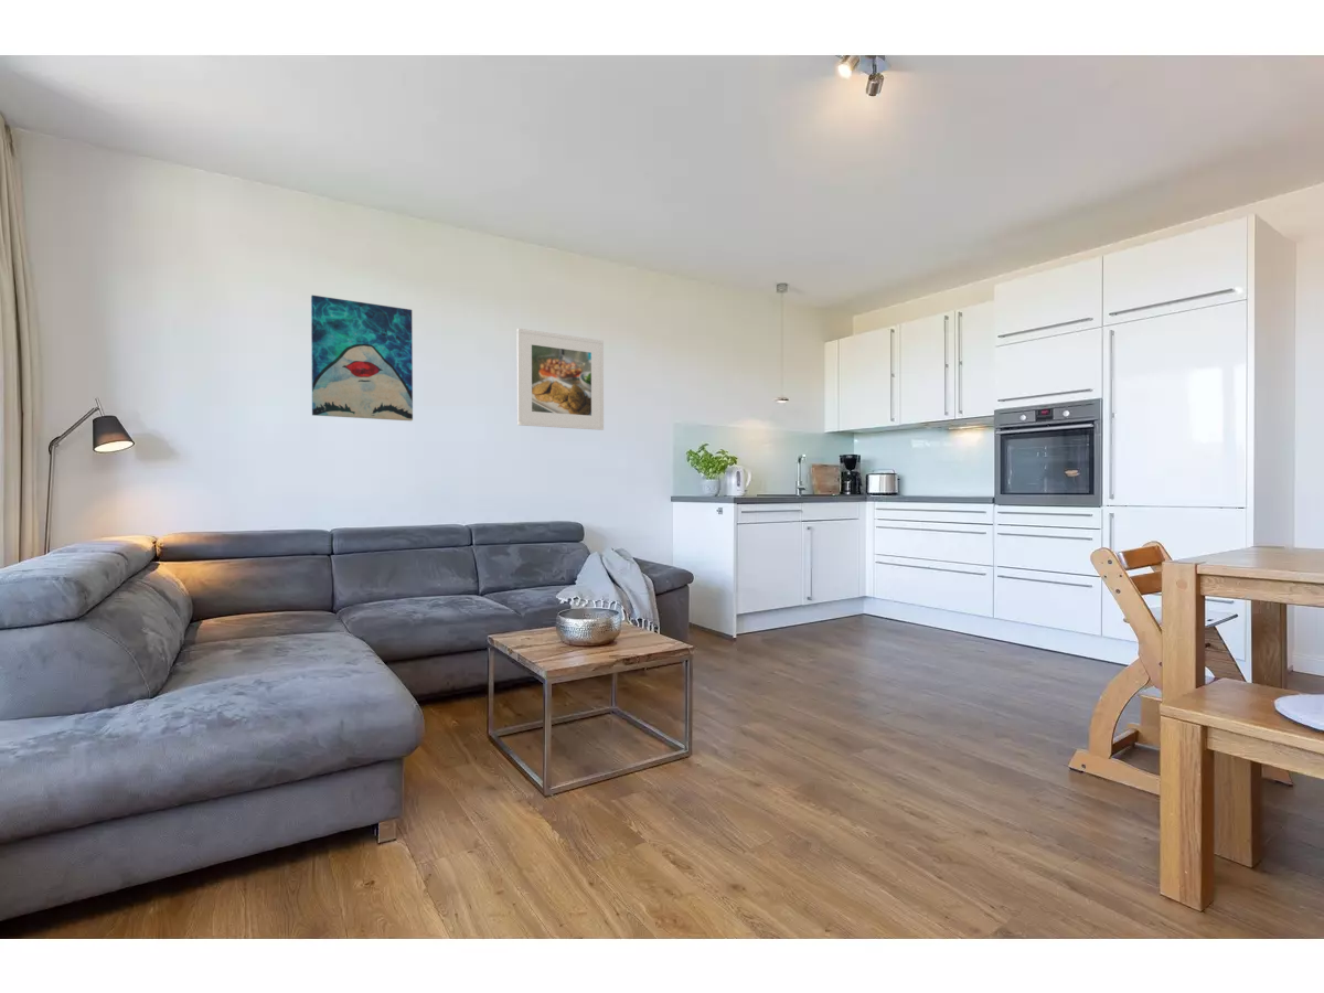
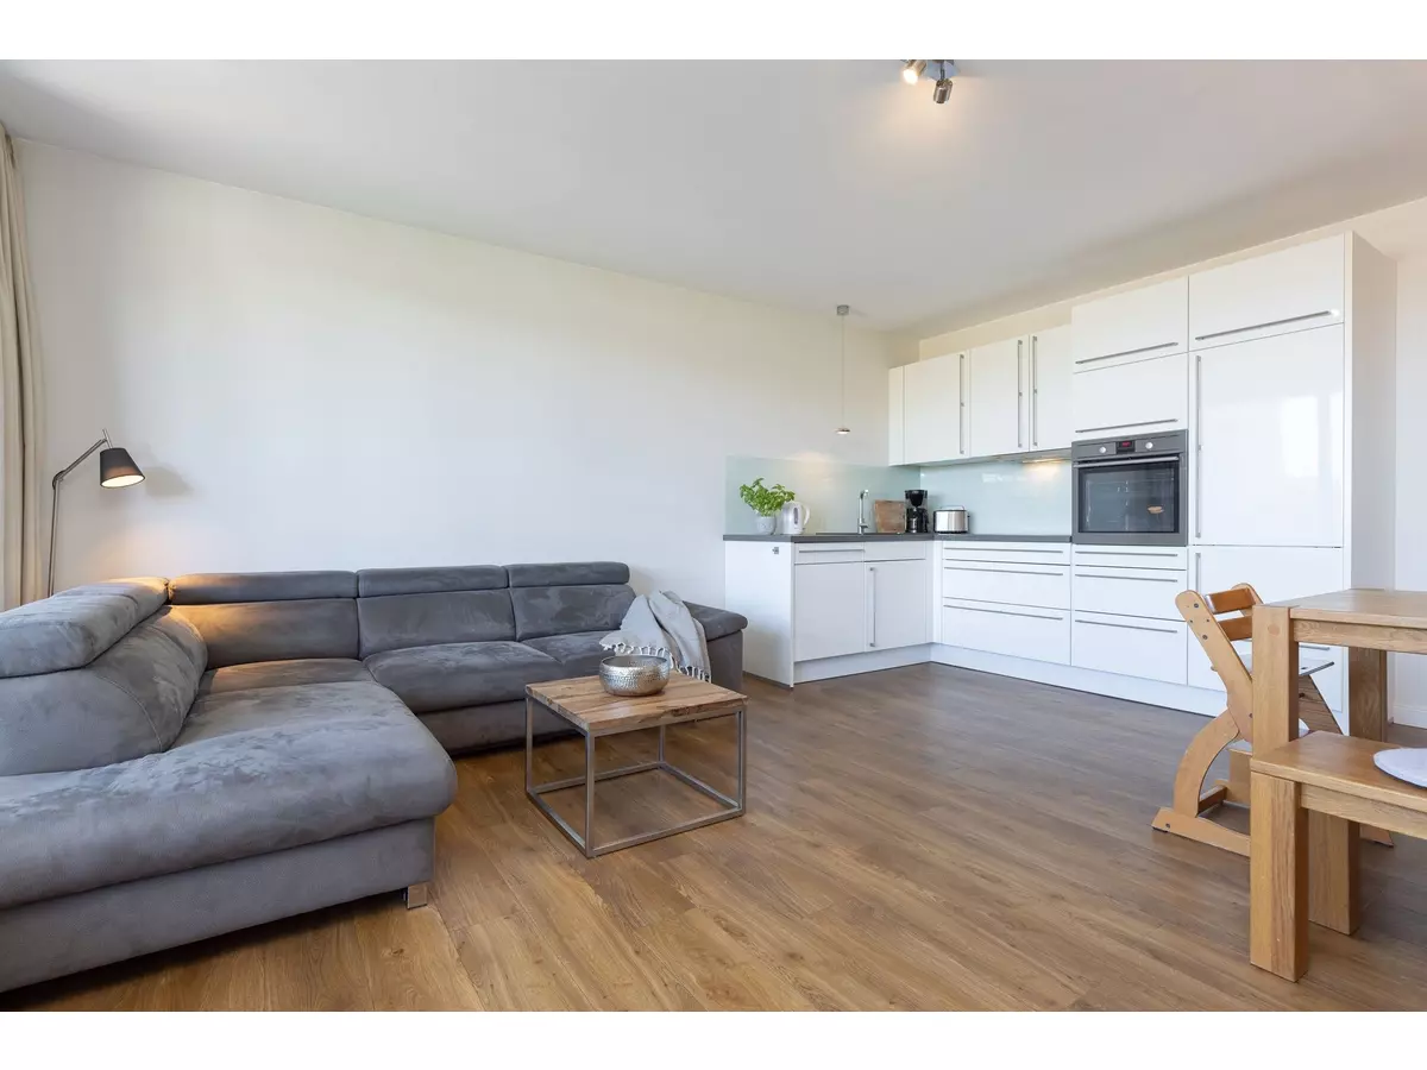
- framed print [516,328,605,431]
- wall art [310,295,414,421]
